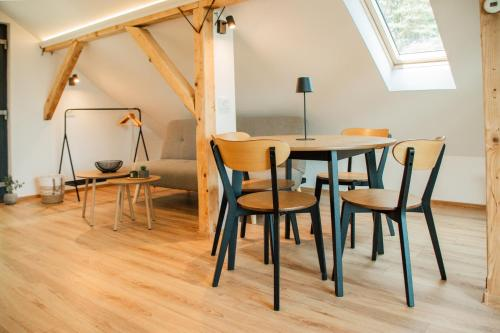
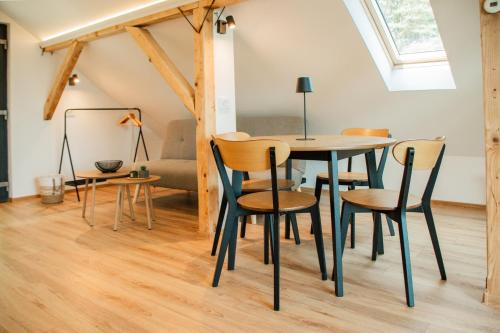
- potted plant [3,174,26,206]
